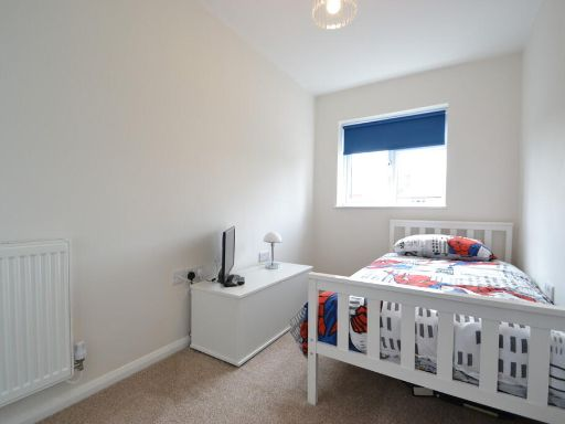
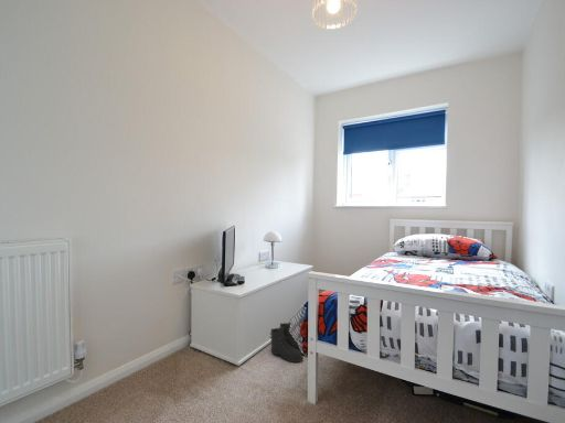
+ boots [268,321,305,364]
